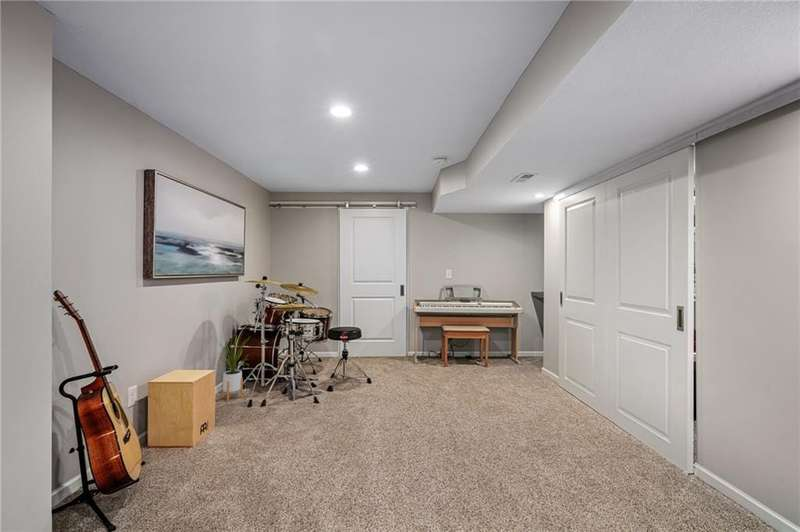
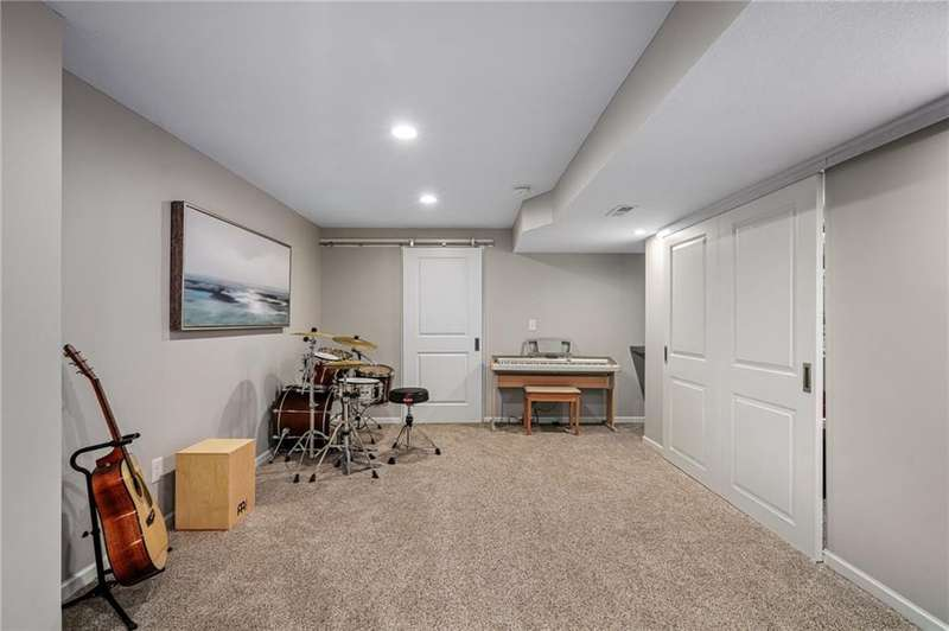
- house plant [213,331,250,402]
